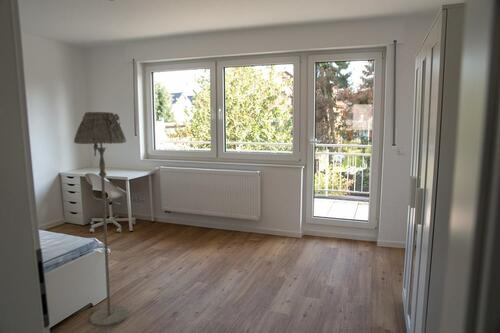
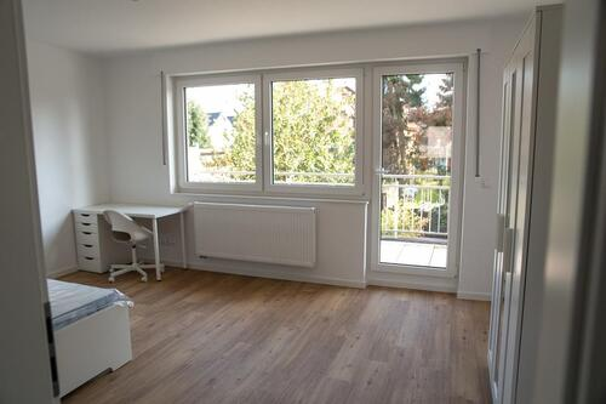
- floor lamp [73,111,129,328]
